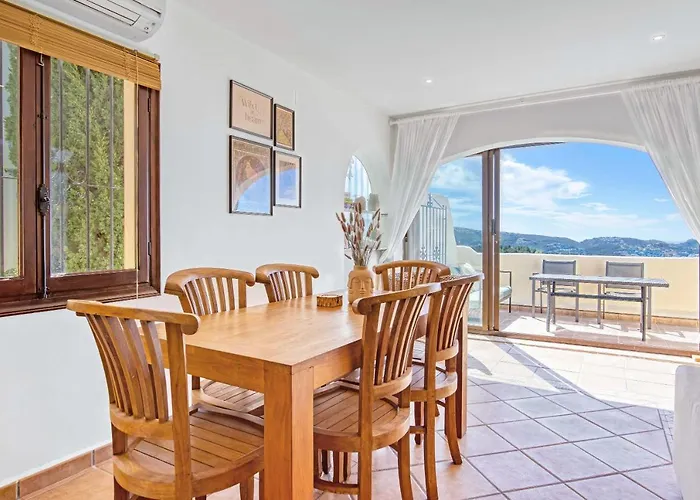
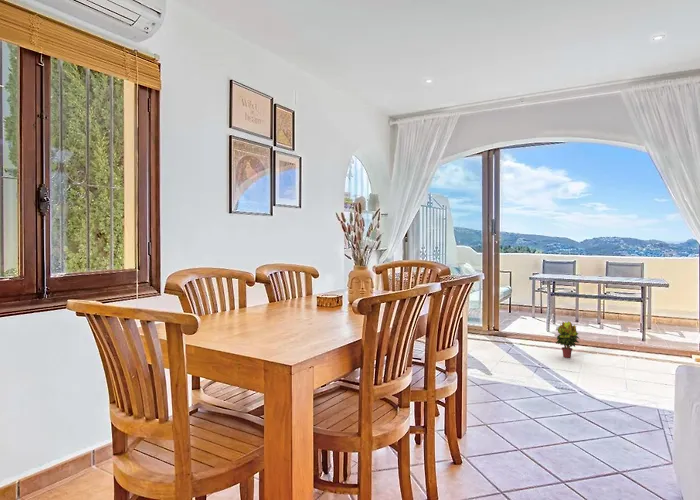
+ potted plant [555,320,581,359]
